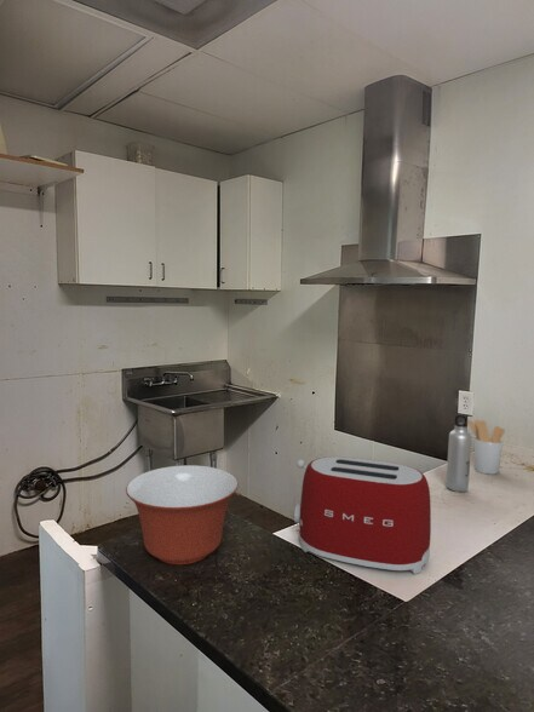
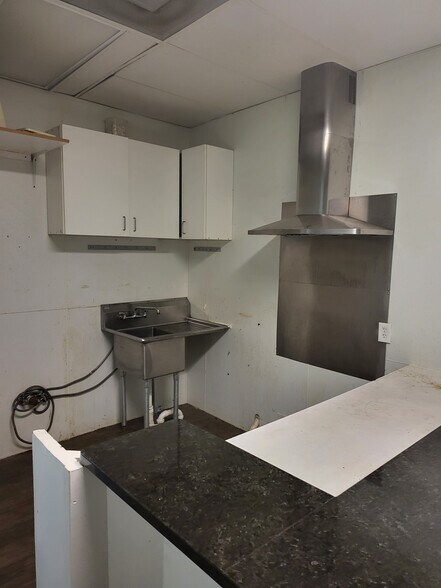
- toaster [293,455,432,575]
- utensil holder [467,419,506,476]
- water bottle [444,413,472,493]
- mixing bowl [125,464,240,565]
